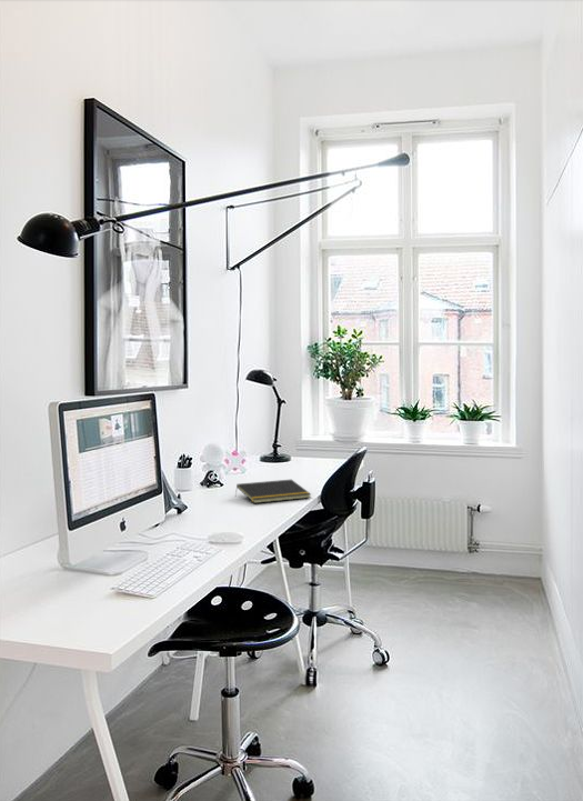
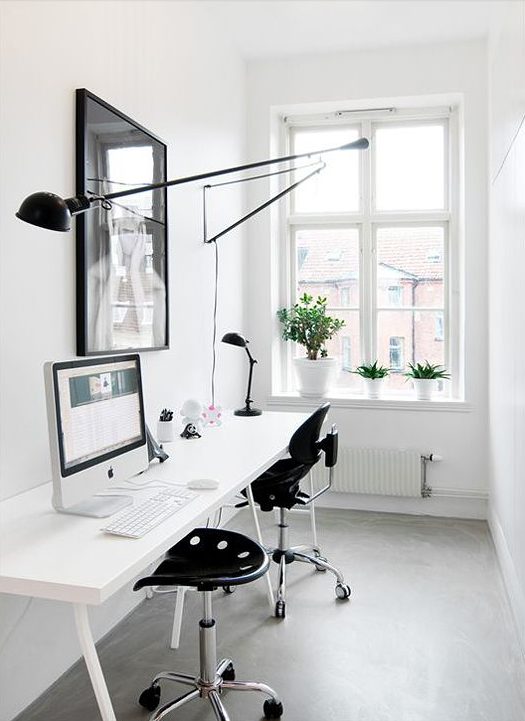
- notepad [234,479,312,504]
